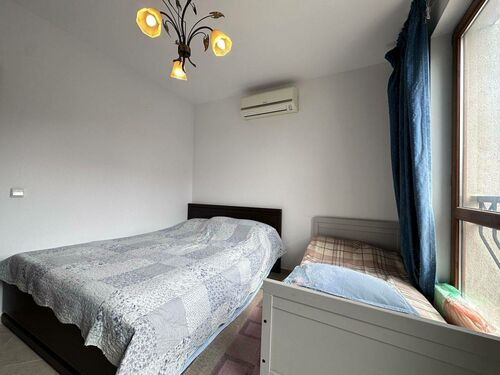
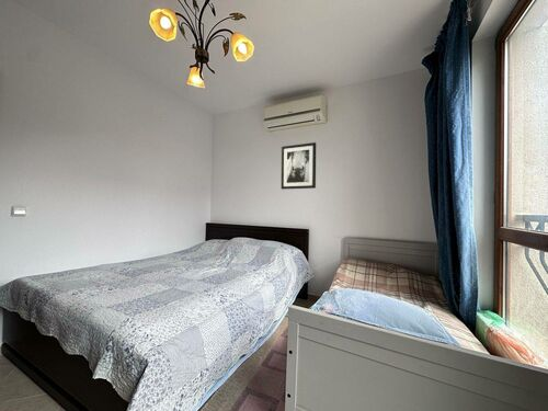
+ wall art [281,141,317,191]
